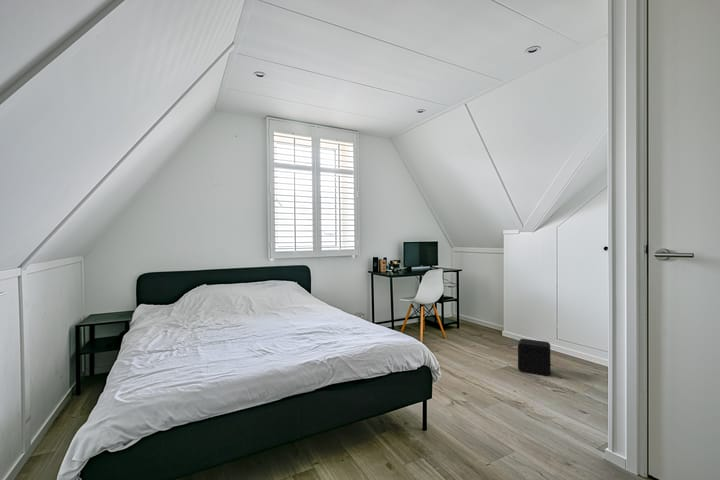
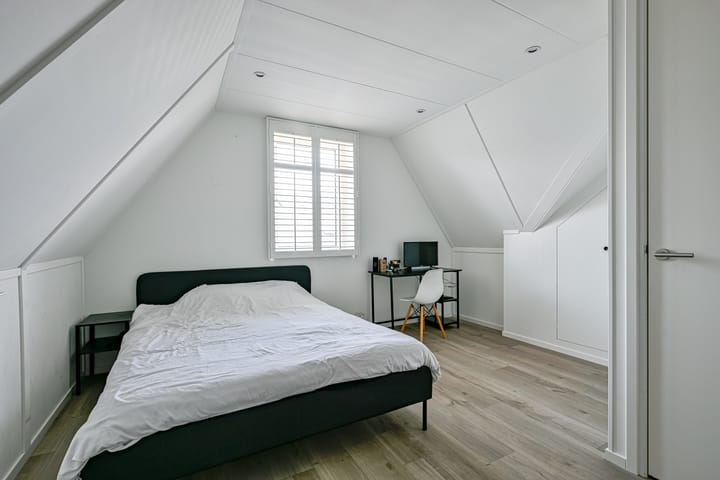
- air purifier [517,338,552,377]
